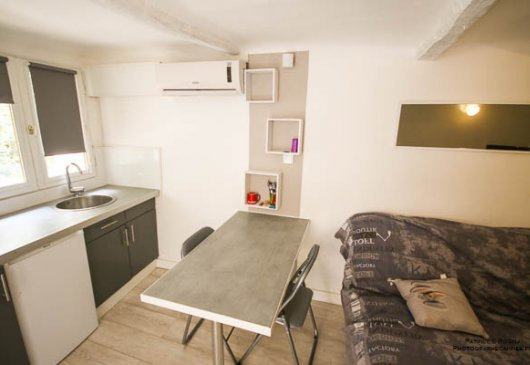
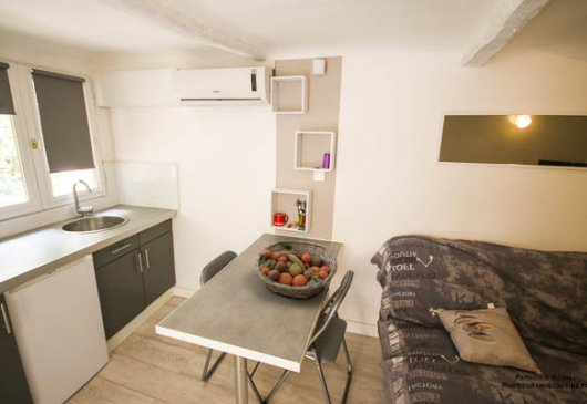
+ fruit basket [254,239,339,299]
